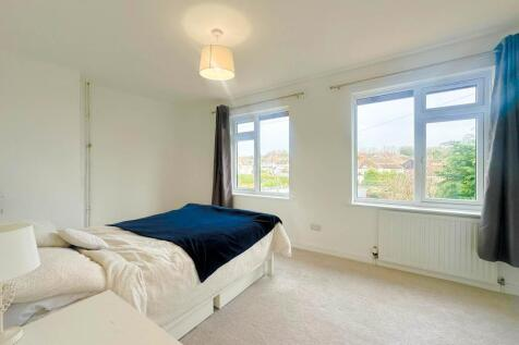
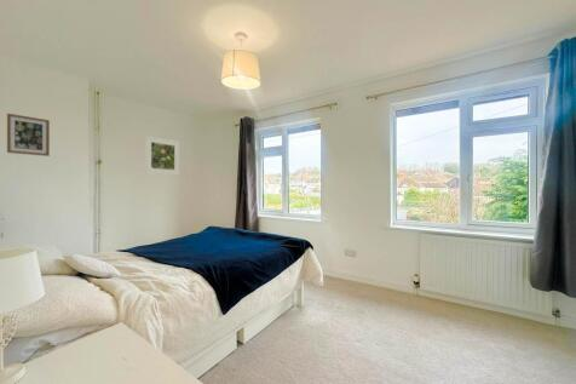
+ wall art [6,113,51,157]
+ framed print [144,134,180,177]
